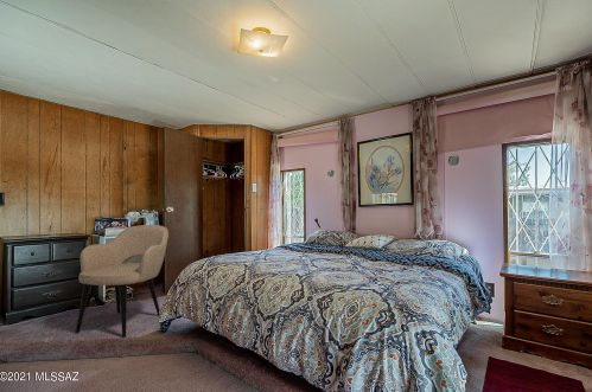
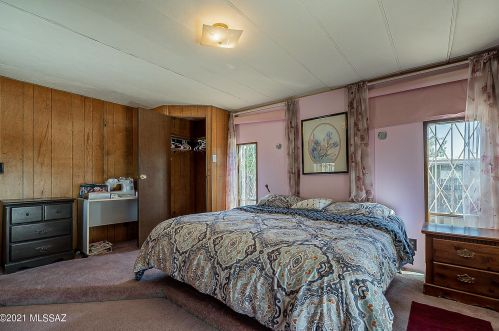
- armchair [75,224,170,339]
